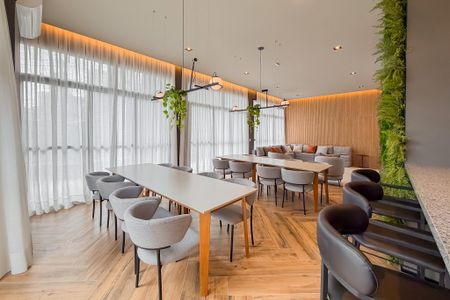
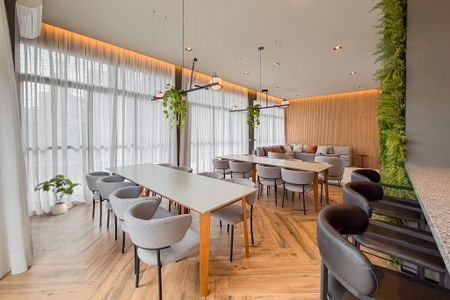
+ house plant [34,174,83,216]
